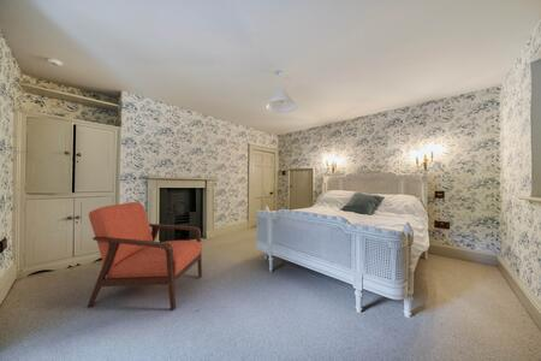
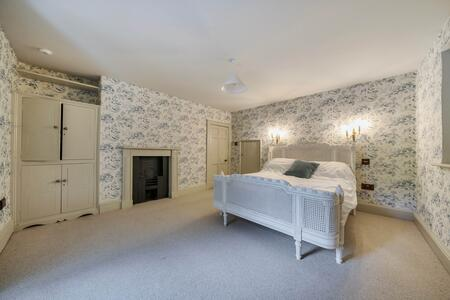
- chair [87,201,203,312]
